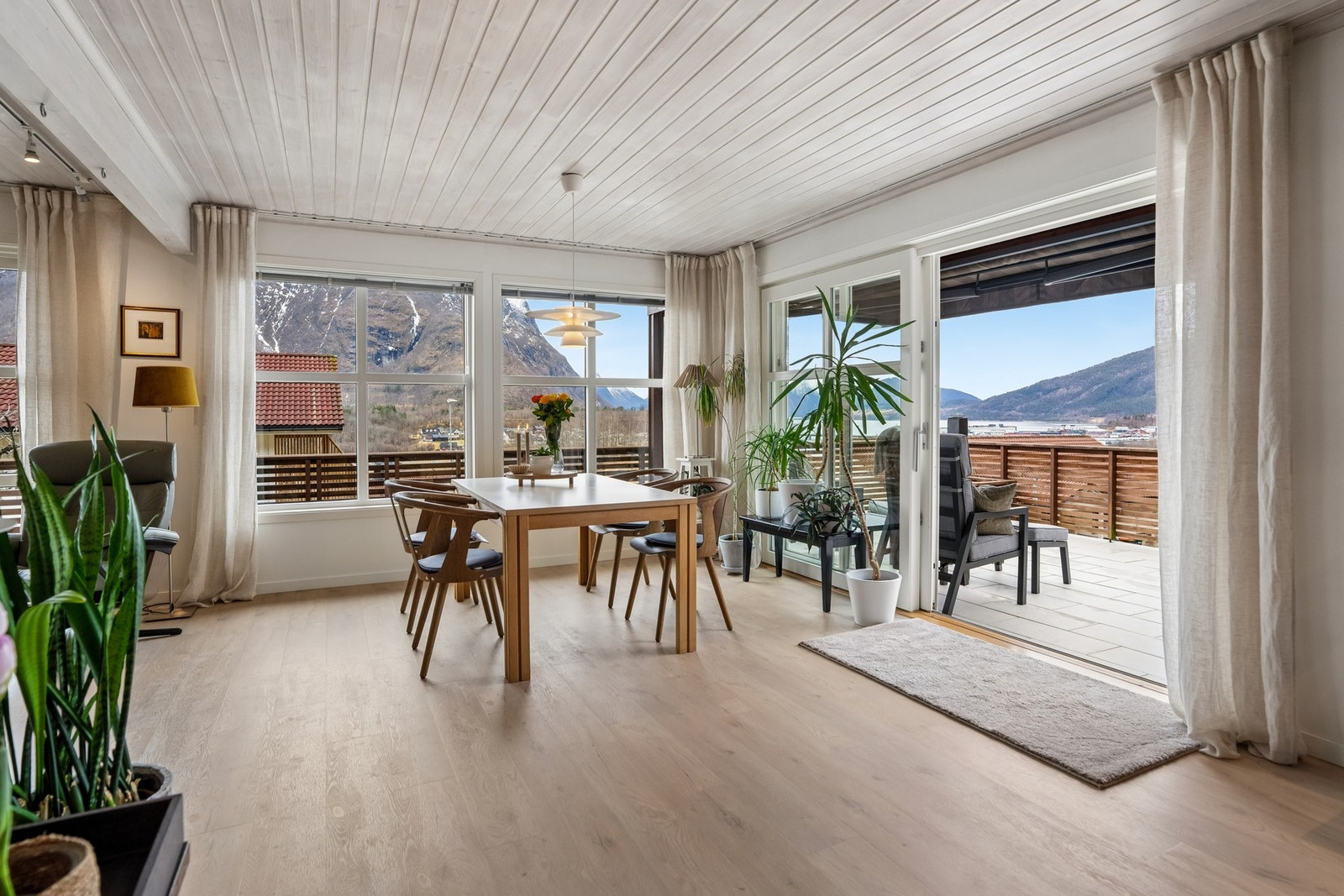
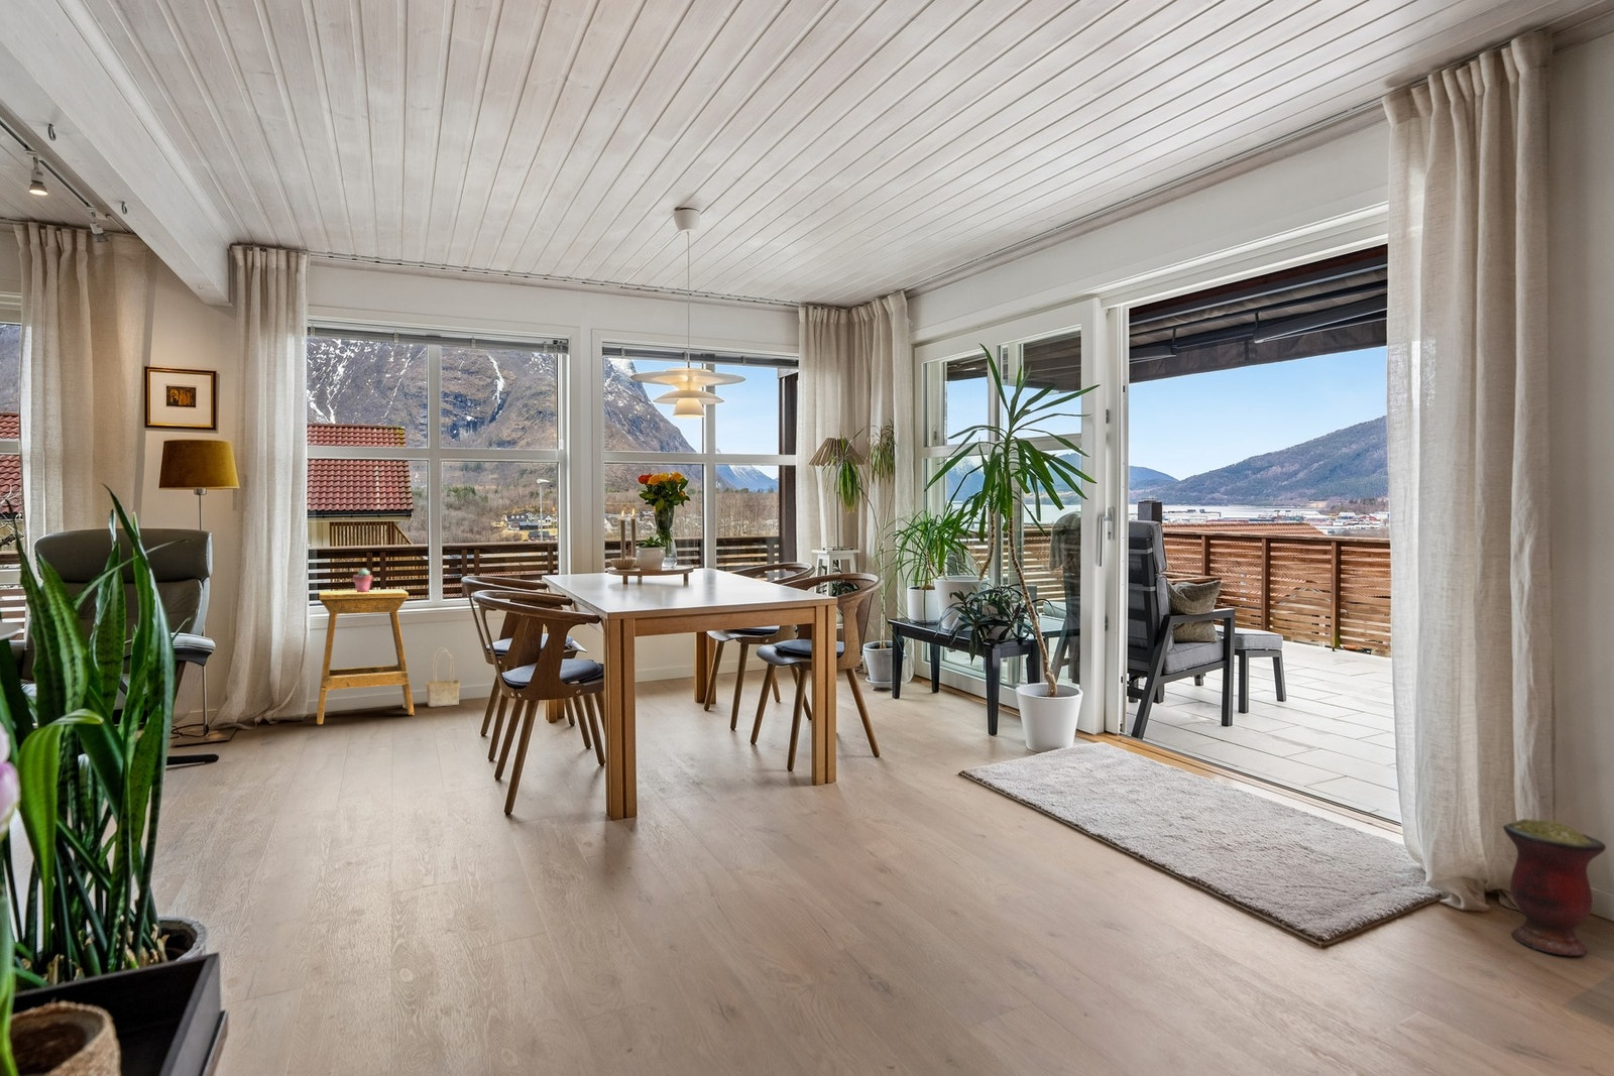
+ basket [425,646,461,707]
+ potted succulent [352,568,373,592]
+ stool [316,588,414,725]
+ vase [1502,818,1607,957]
